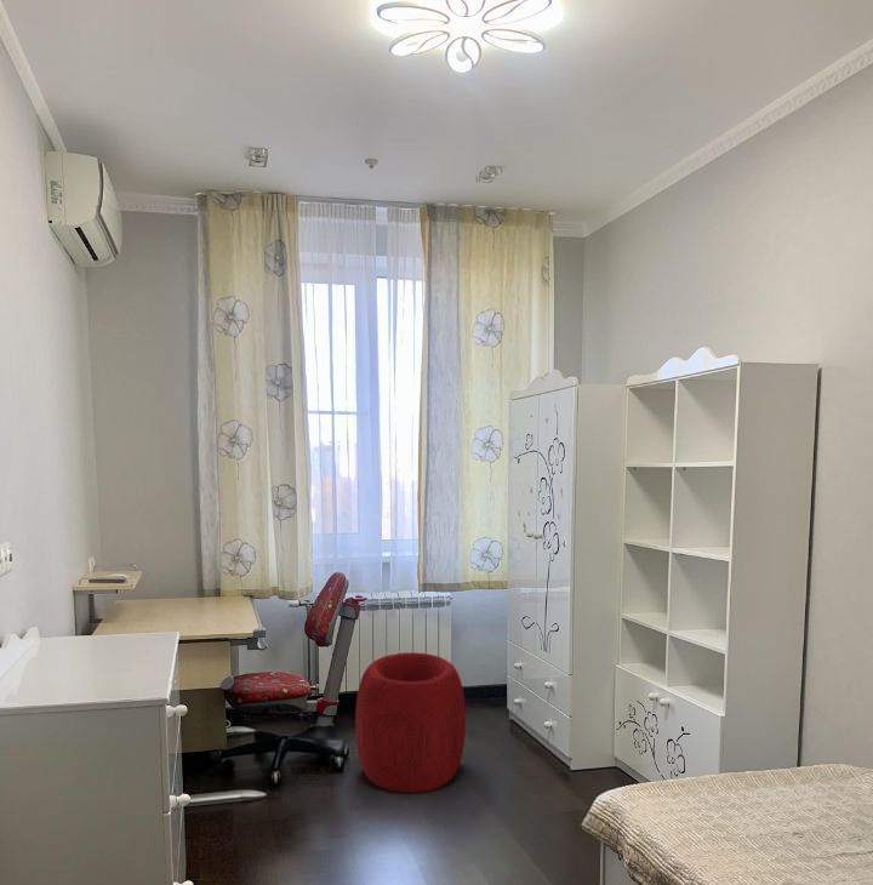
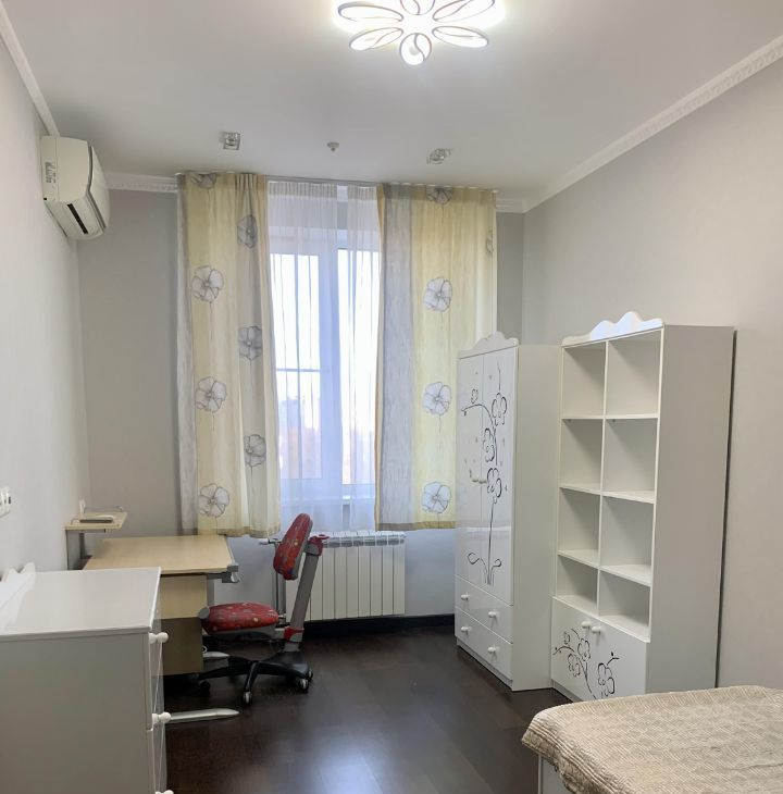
- pouf [354,651,467,794]
